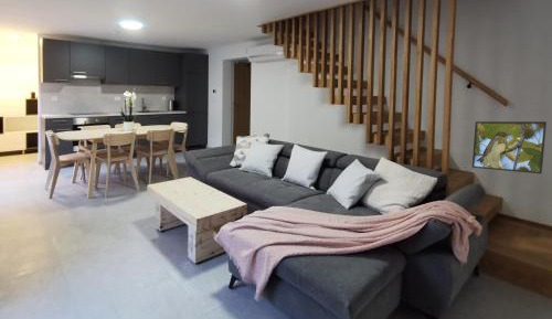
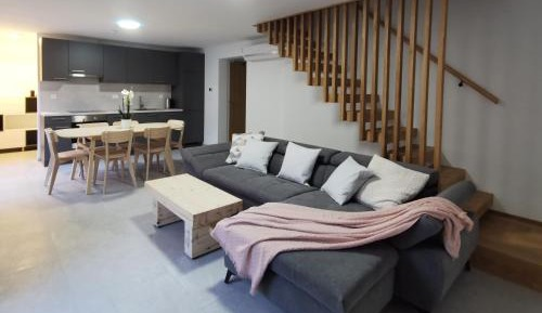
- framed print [471,120,548,174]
